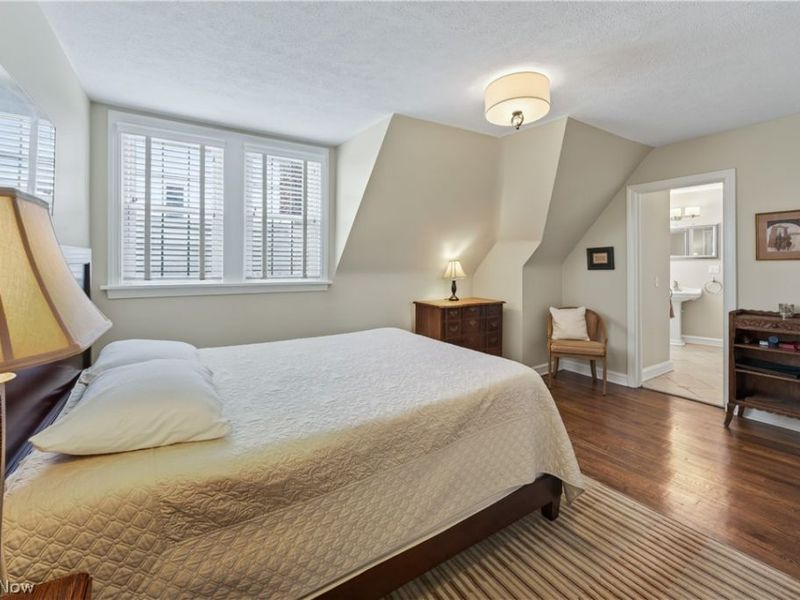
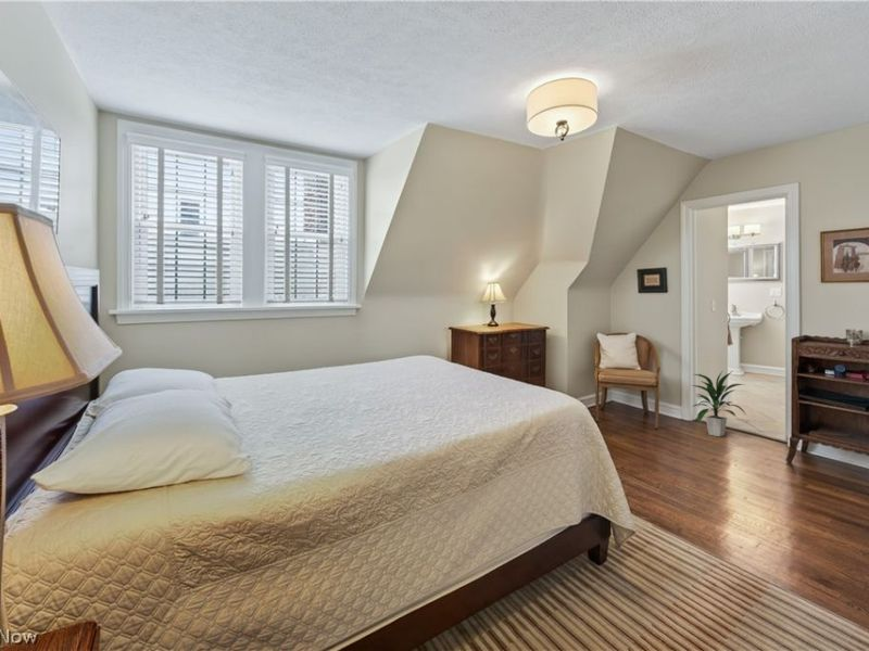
+ indoor plant [691,369,746,437]
